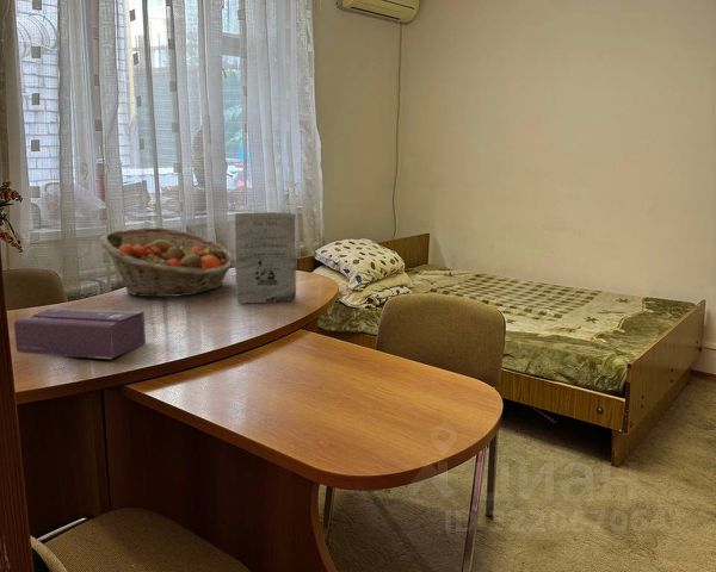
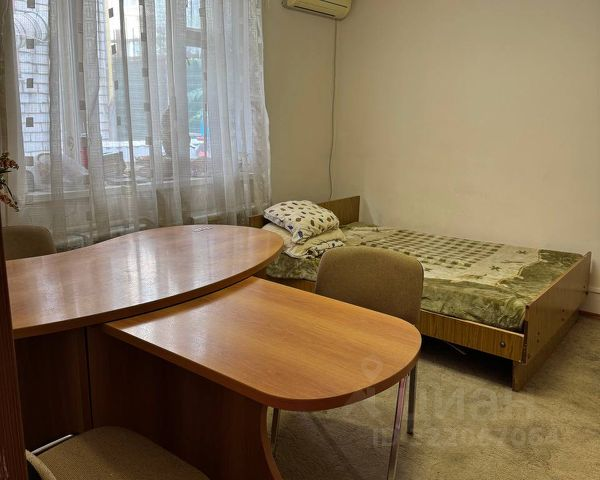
- tissue box [13,306,147,360]
- fruit basket [99,226,235,298]
- book [234,211,297,305]
